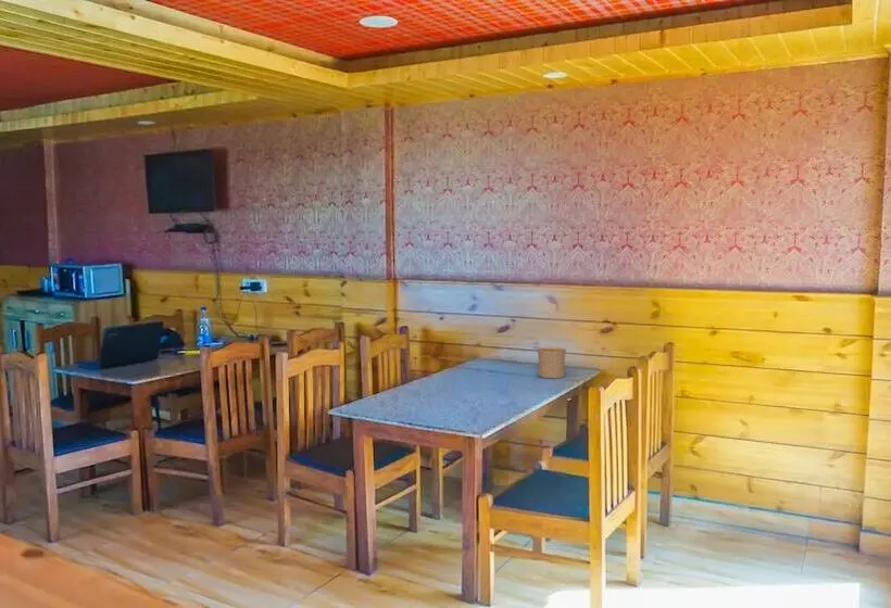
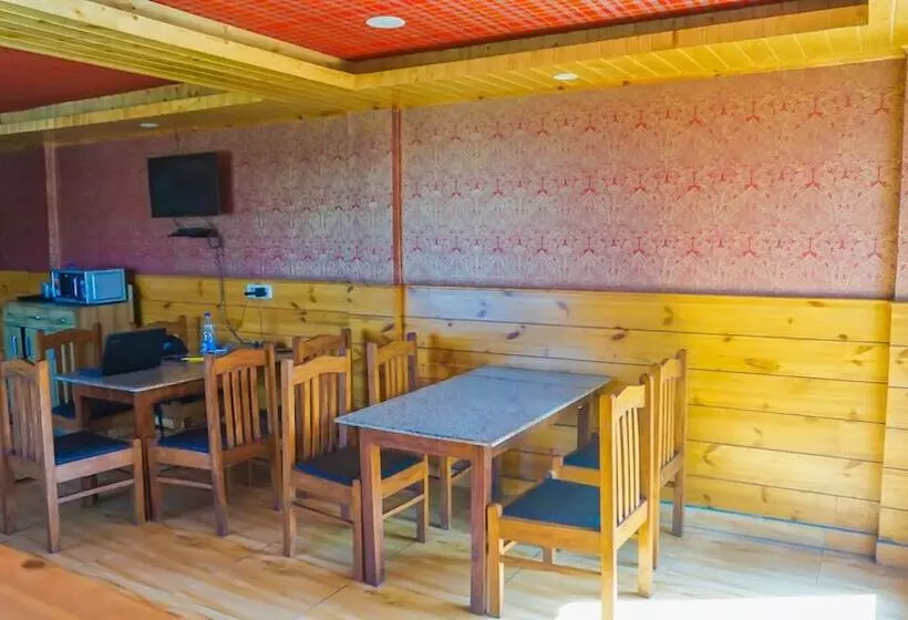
- cup [537,346,567,379]
